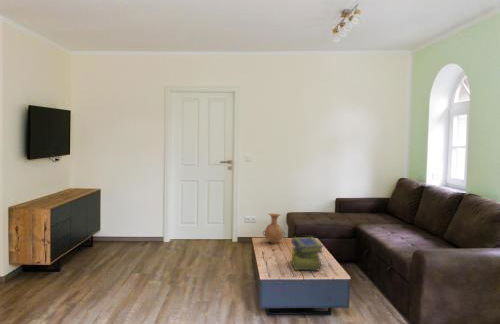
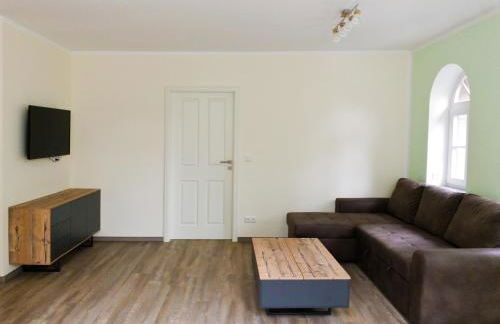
- stack of books [290,236,324,272]
- vase [262,212,286,244]
